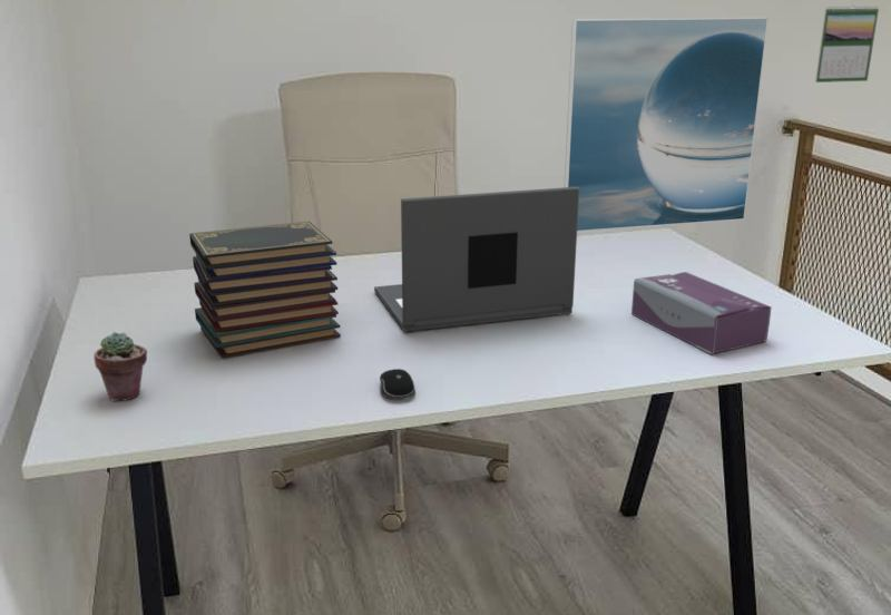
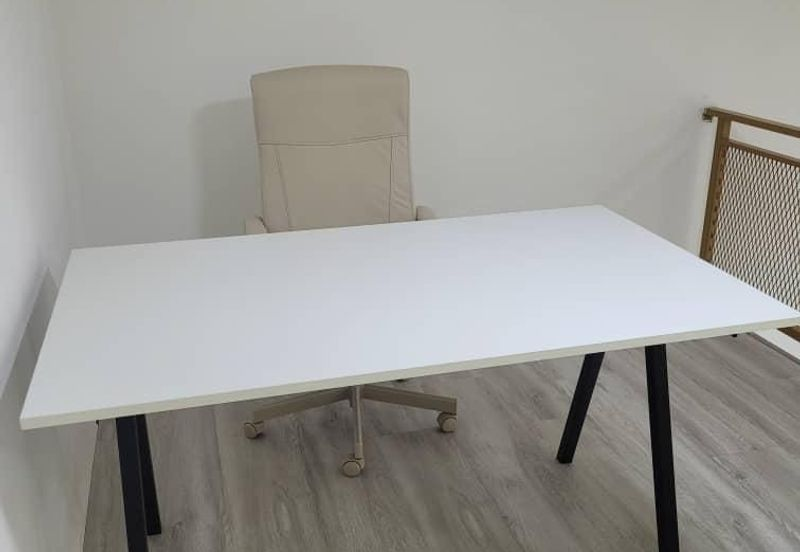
- book stack [188,221,342,359]
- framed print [564,17,770,233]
- calendar [814,4,880,84]
- laptop [373,186,579,333]
- tissue box [630,271,773,355]
- potted succulent [92,331,148,402]
- computer mouse [379,368,417,400]
